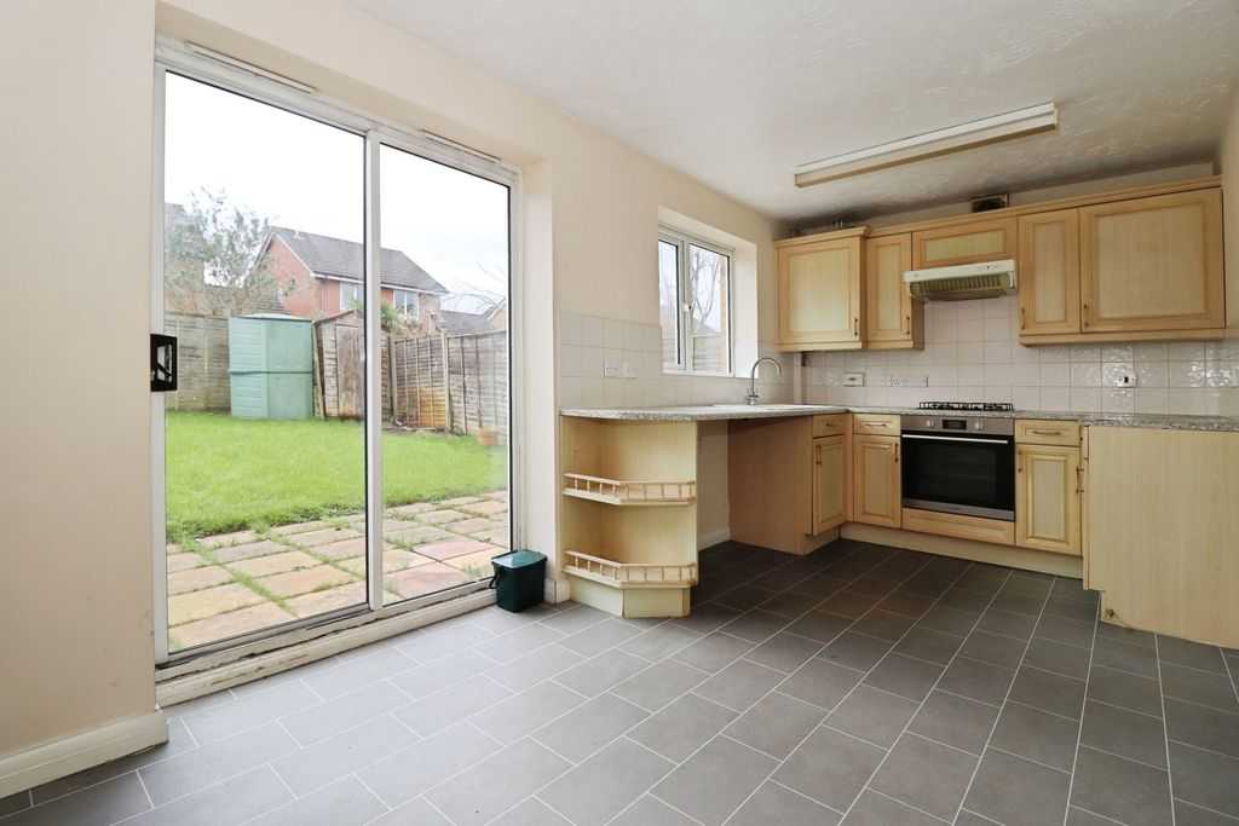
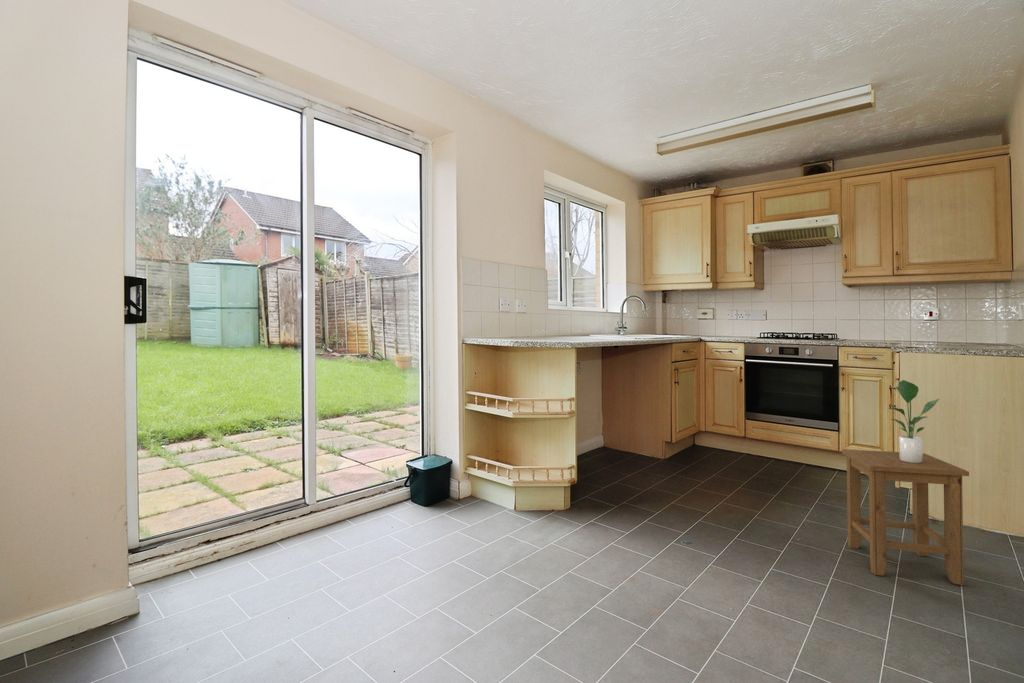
+ potted plant [888,379,940,463]
+ stool [841,448,970,586]
